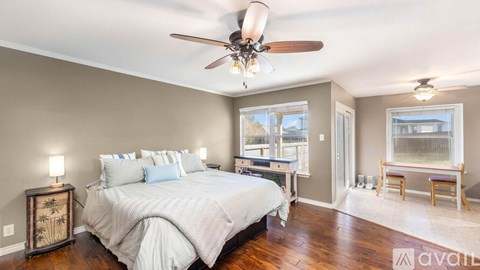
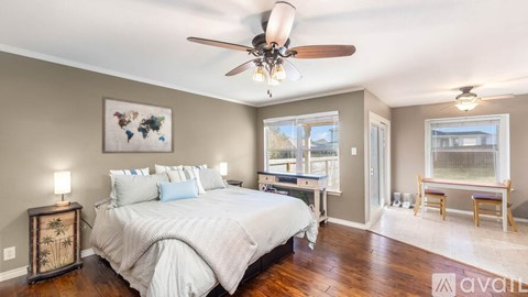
+ wall art [101,95,175,155]
